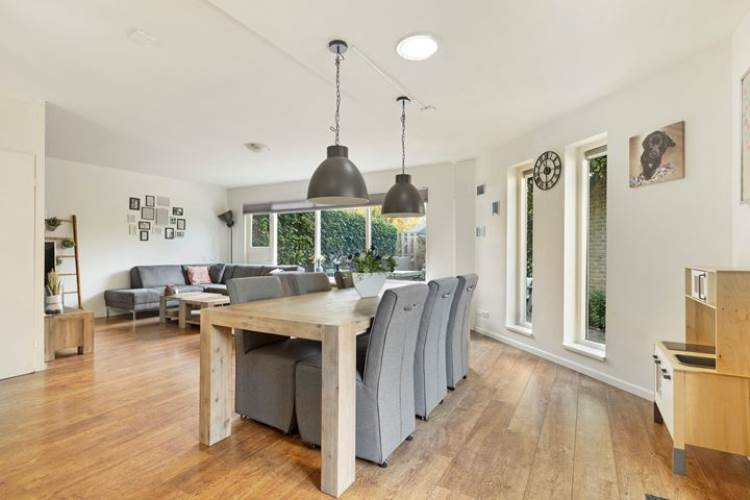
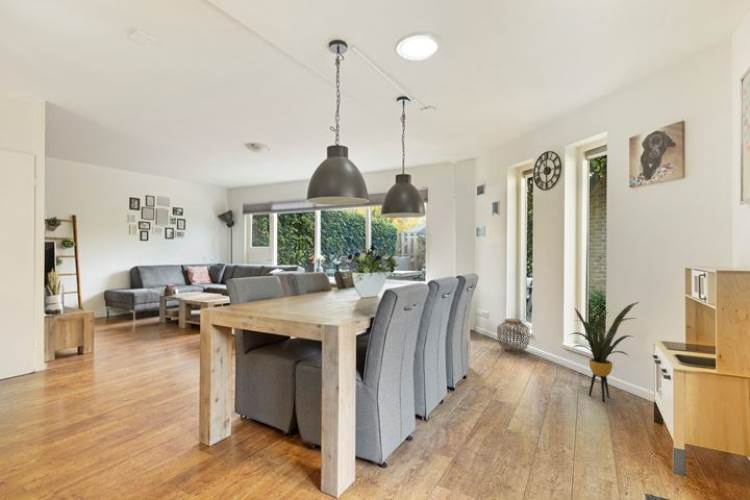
+ woven basket [496,318,530,355]
+ house plant [566,301,640,403]
